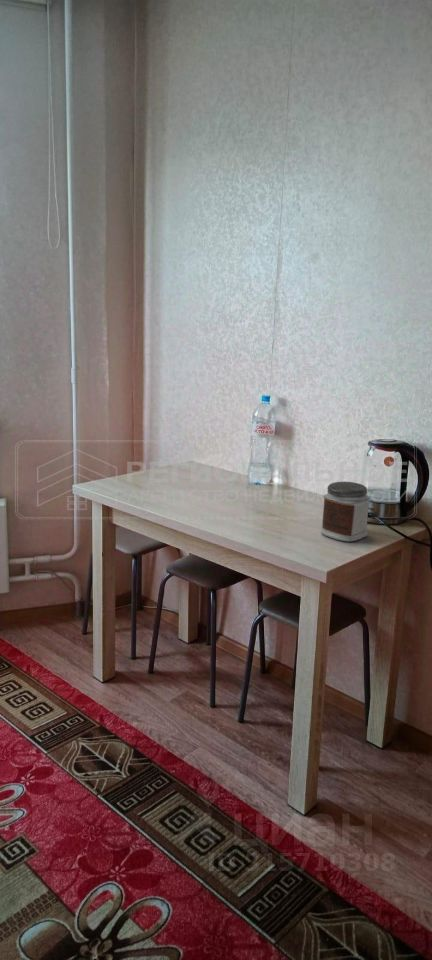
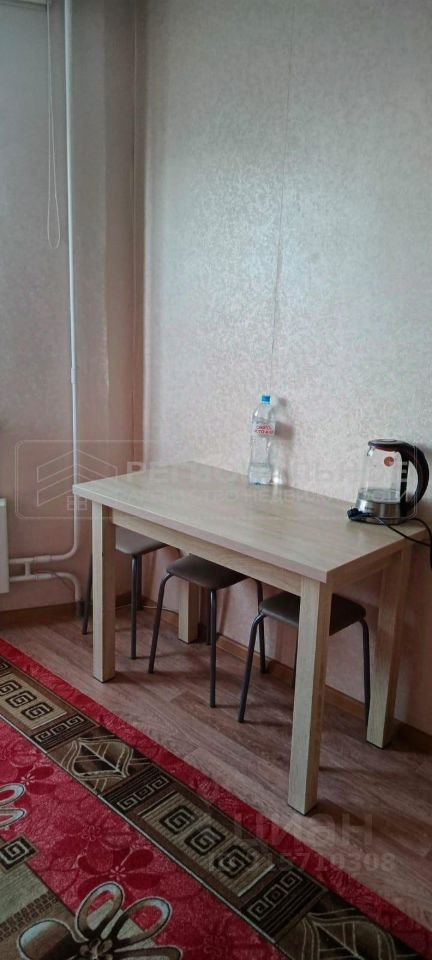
- jar [320,481,371,543]
